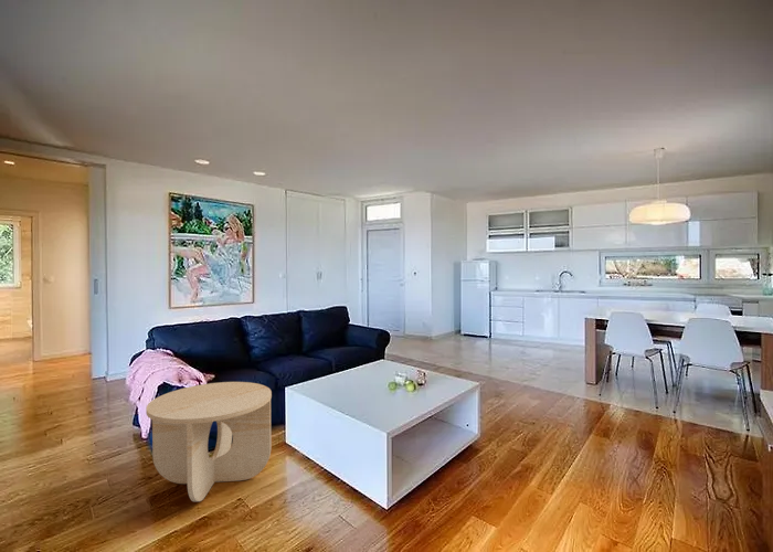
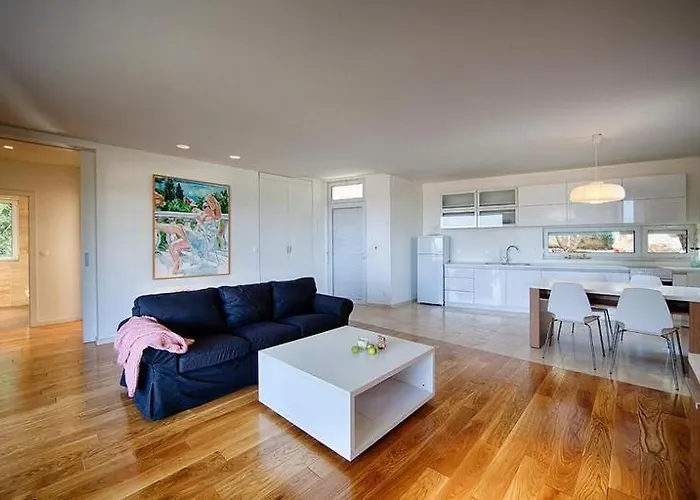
- side table [145,381,273,502]
